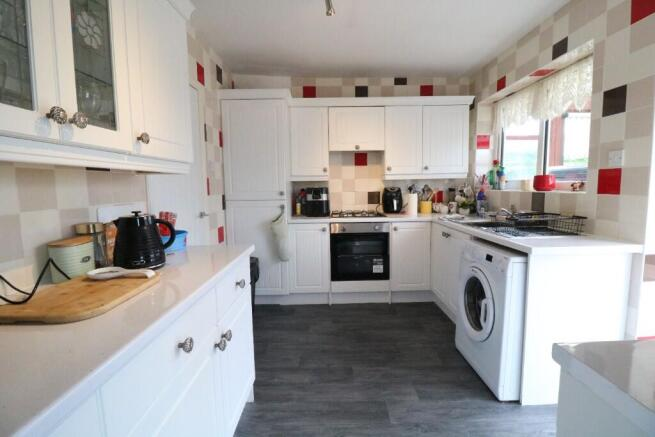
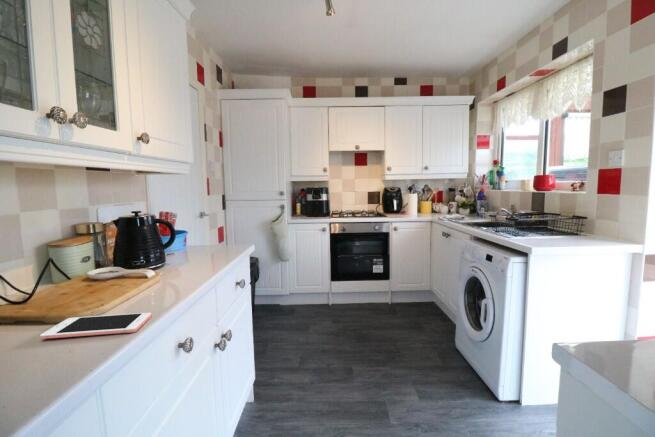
+ cell phone [39,312,152,340]
